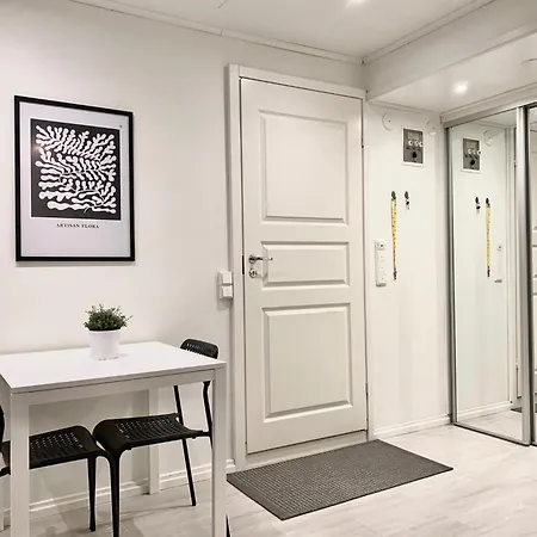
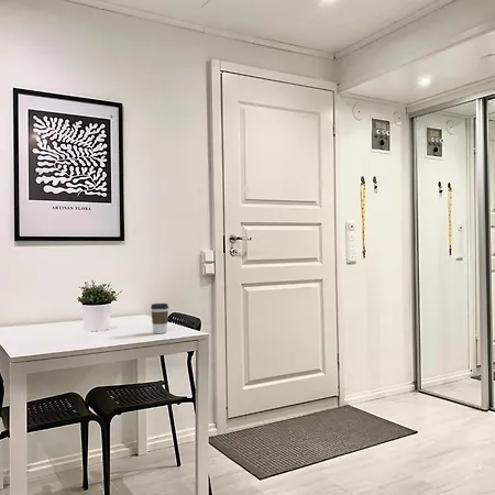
+ coffee cup [150,302,169,334]
